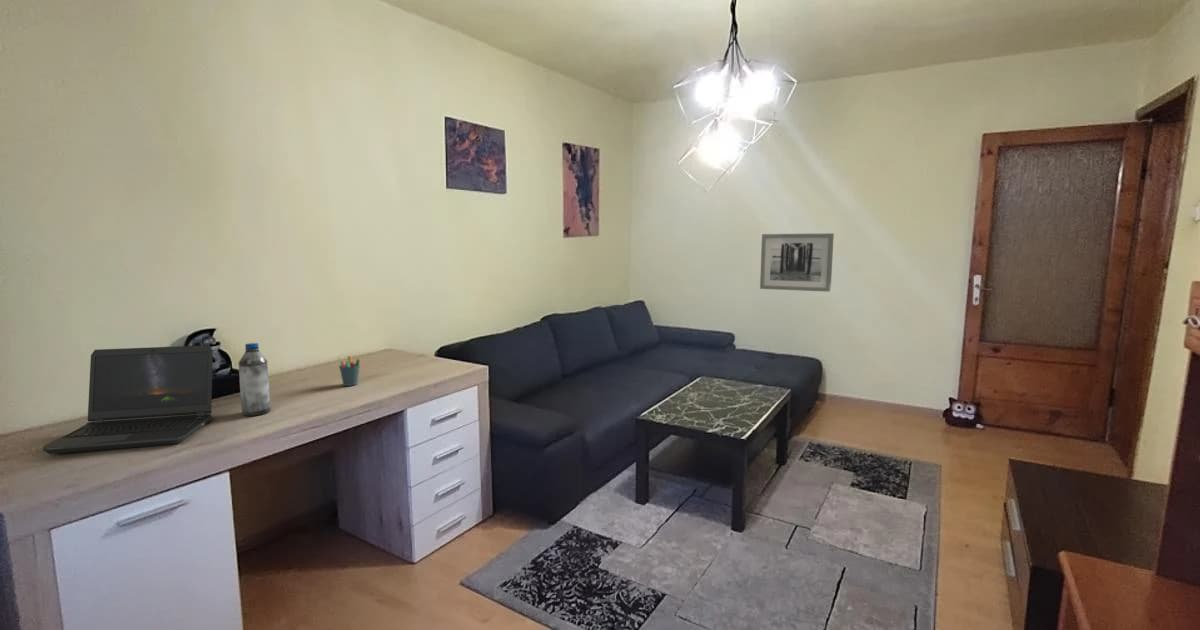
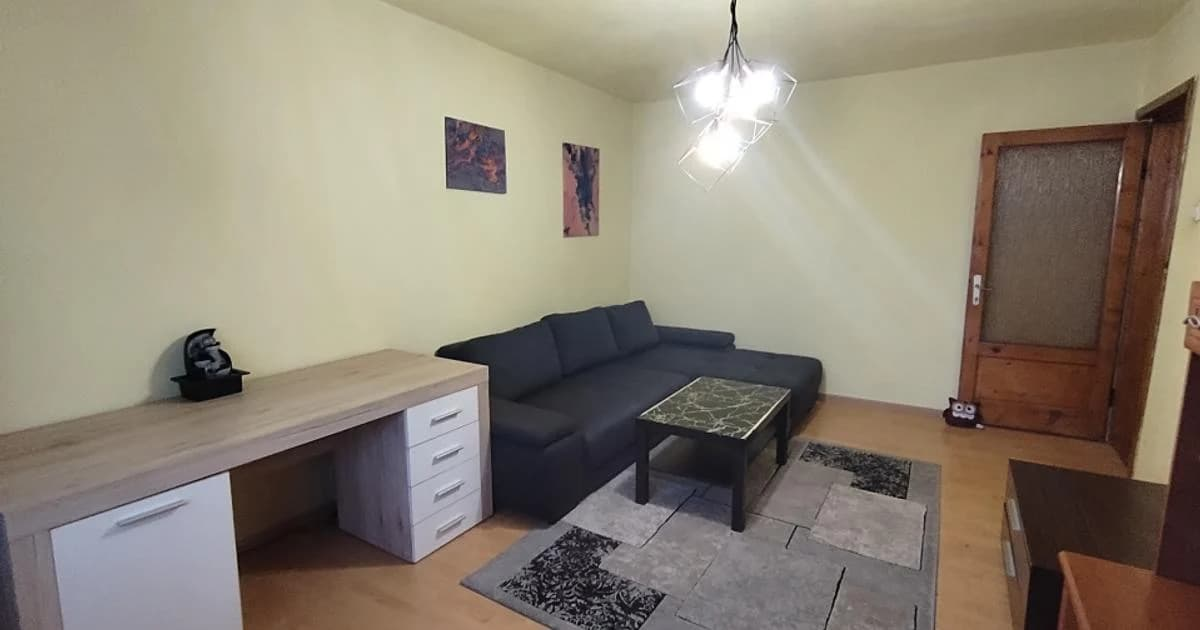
- pen holder [337,355,361,387]
- water bottle [238,342,271,417]
- wall art [759,232,835,293]
- laptop computer [42,344,214,455]
